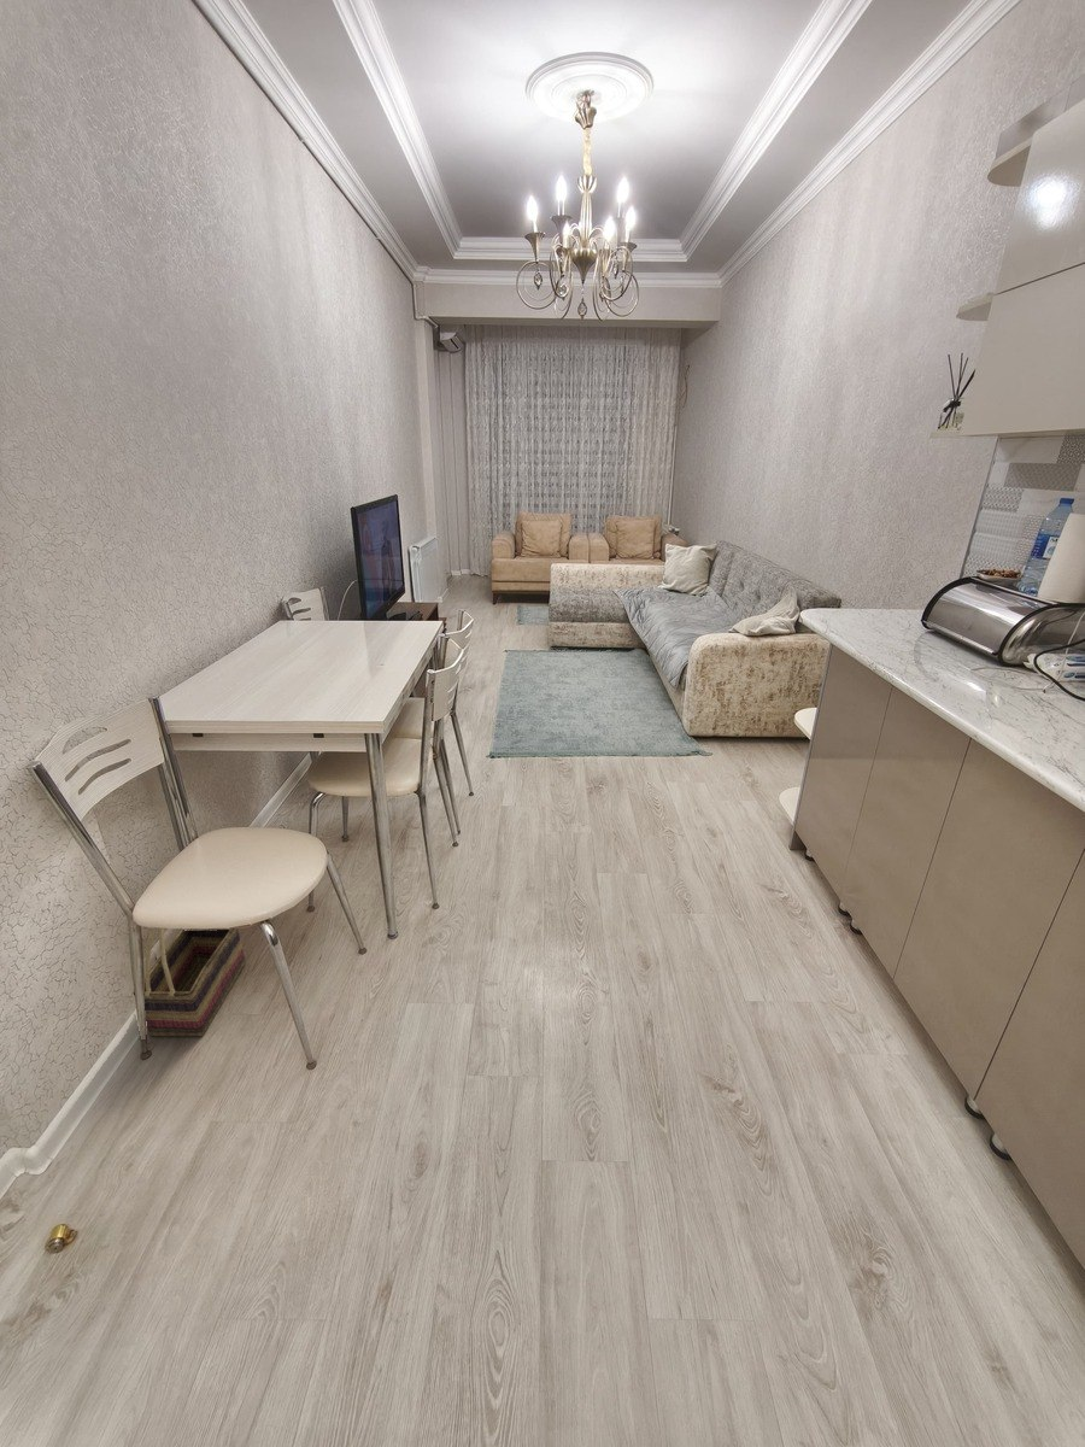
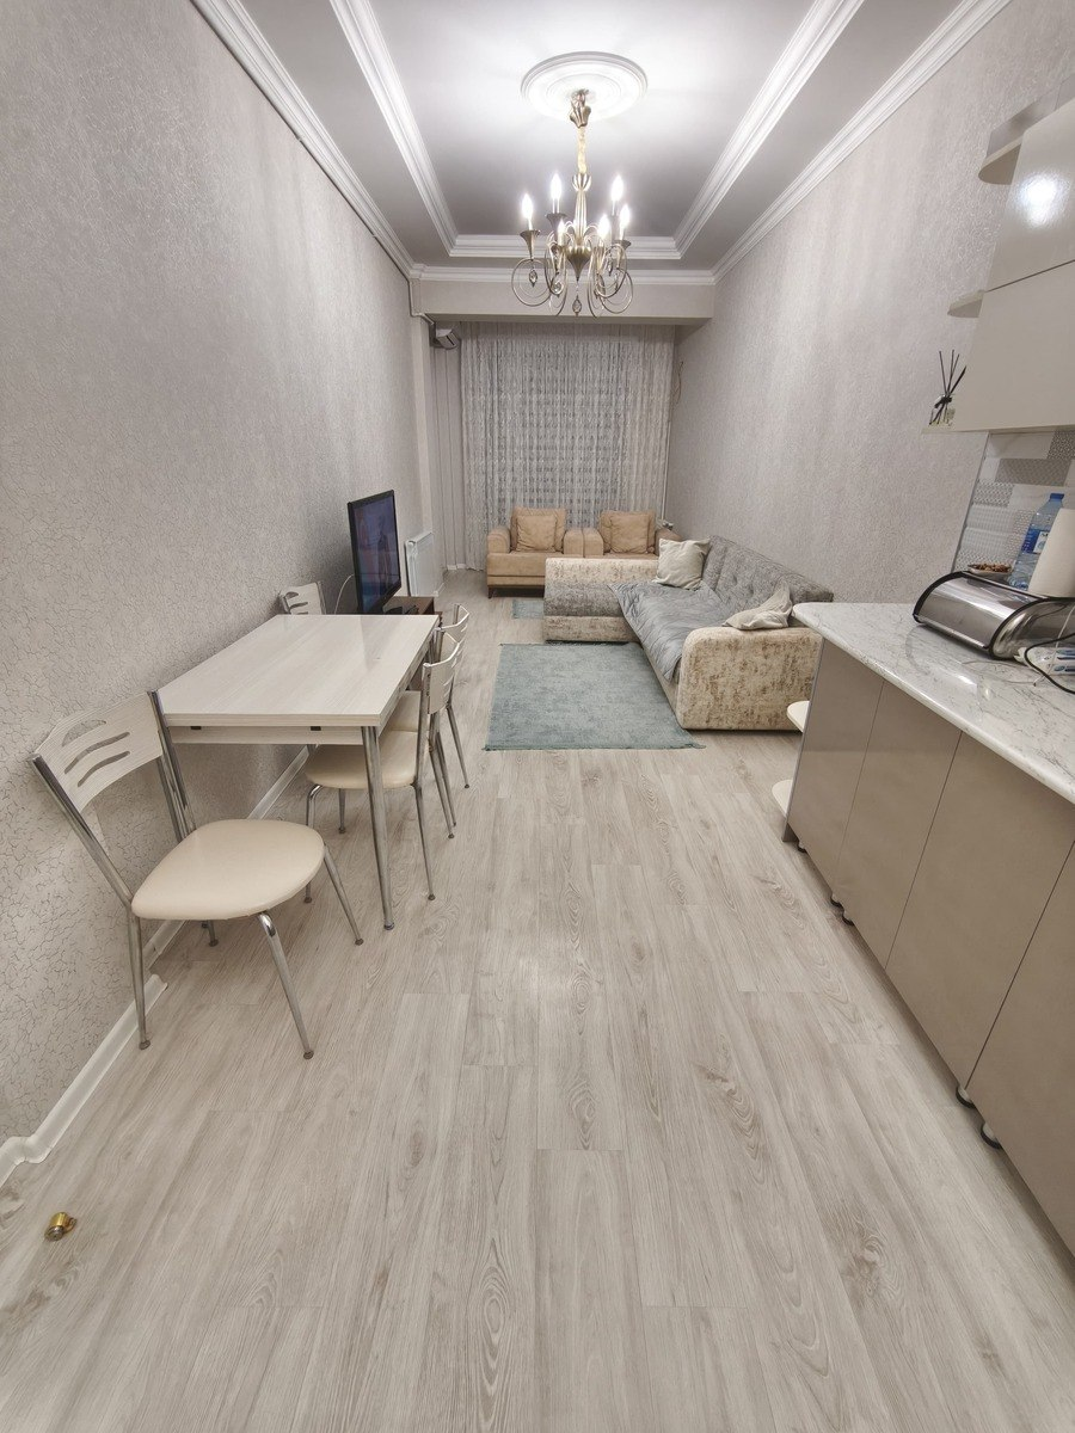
- basket [133,927,247,1038]
